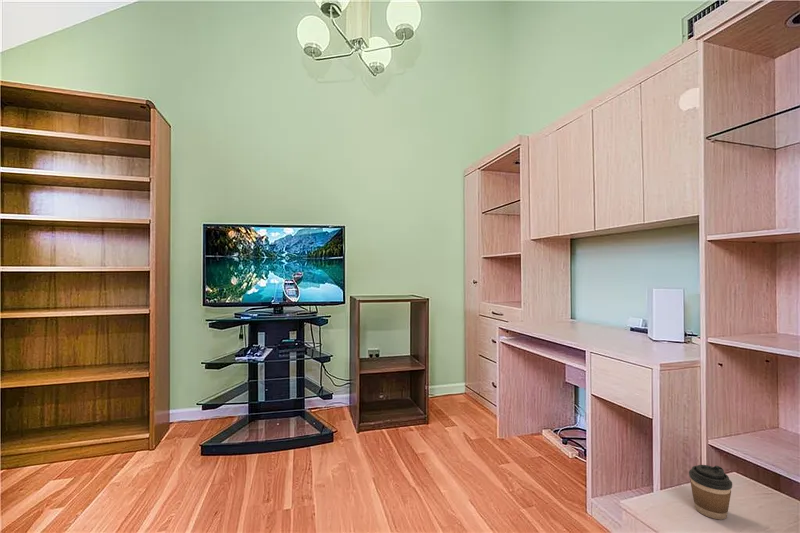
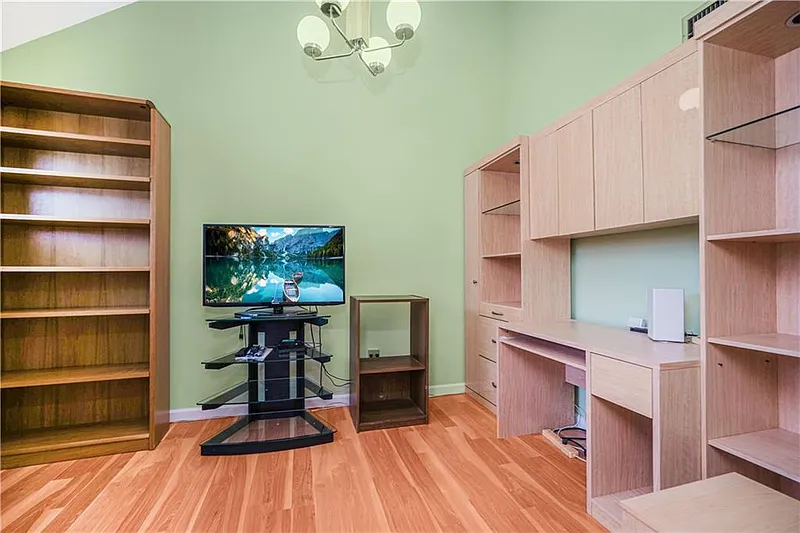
- coffee cup [688,464,733,521]
